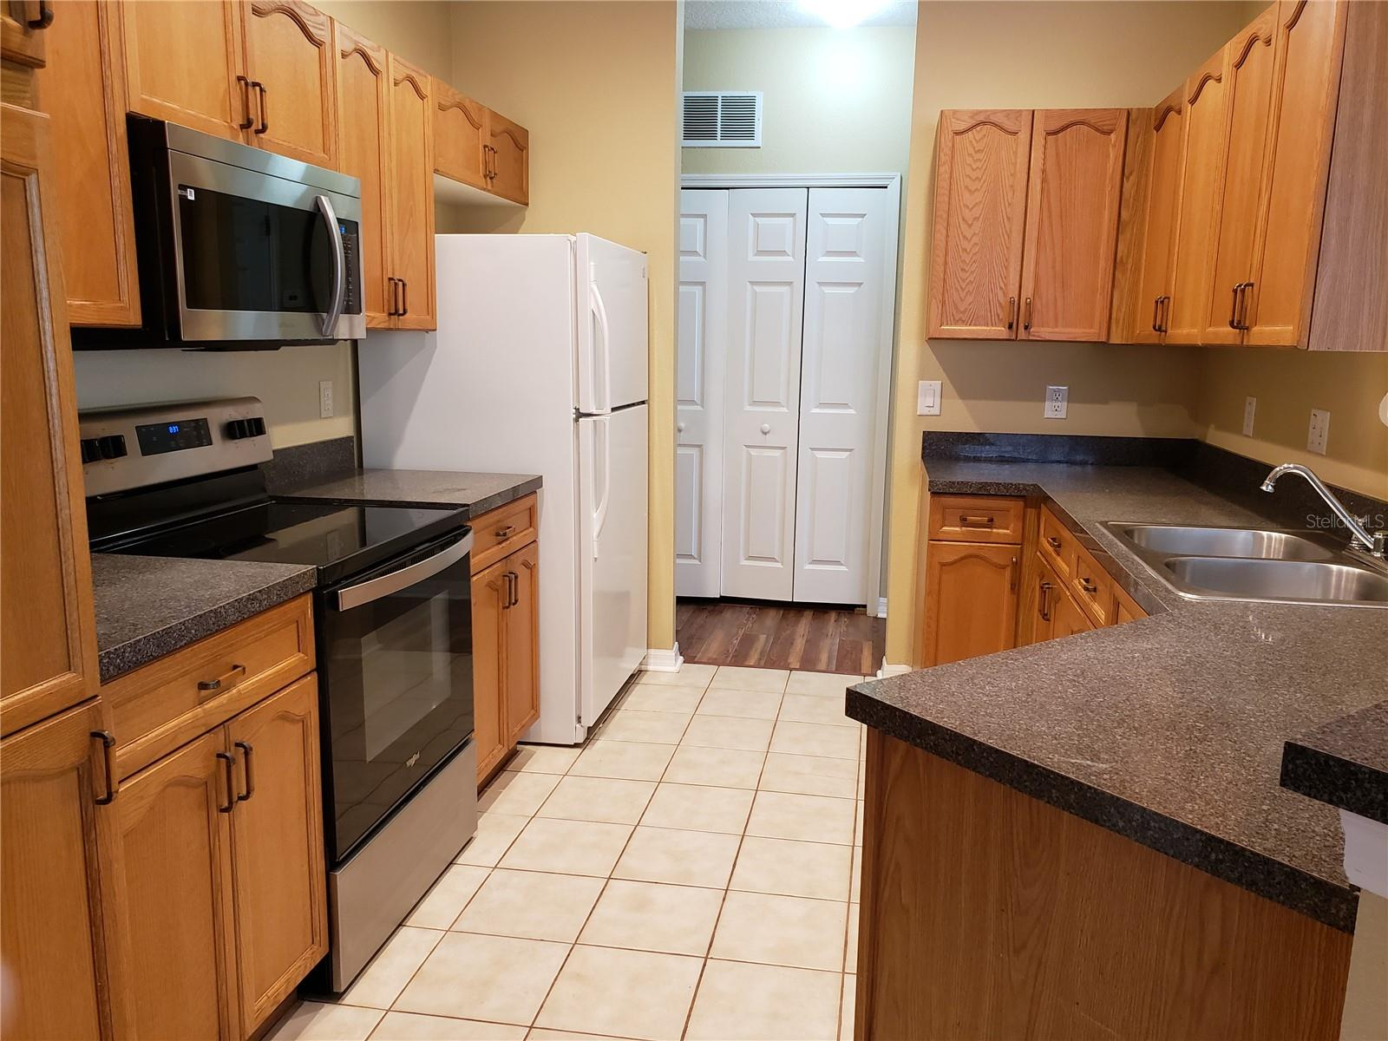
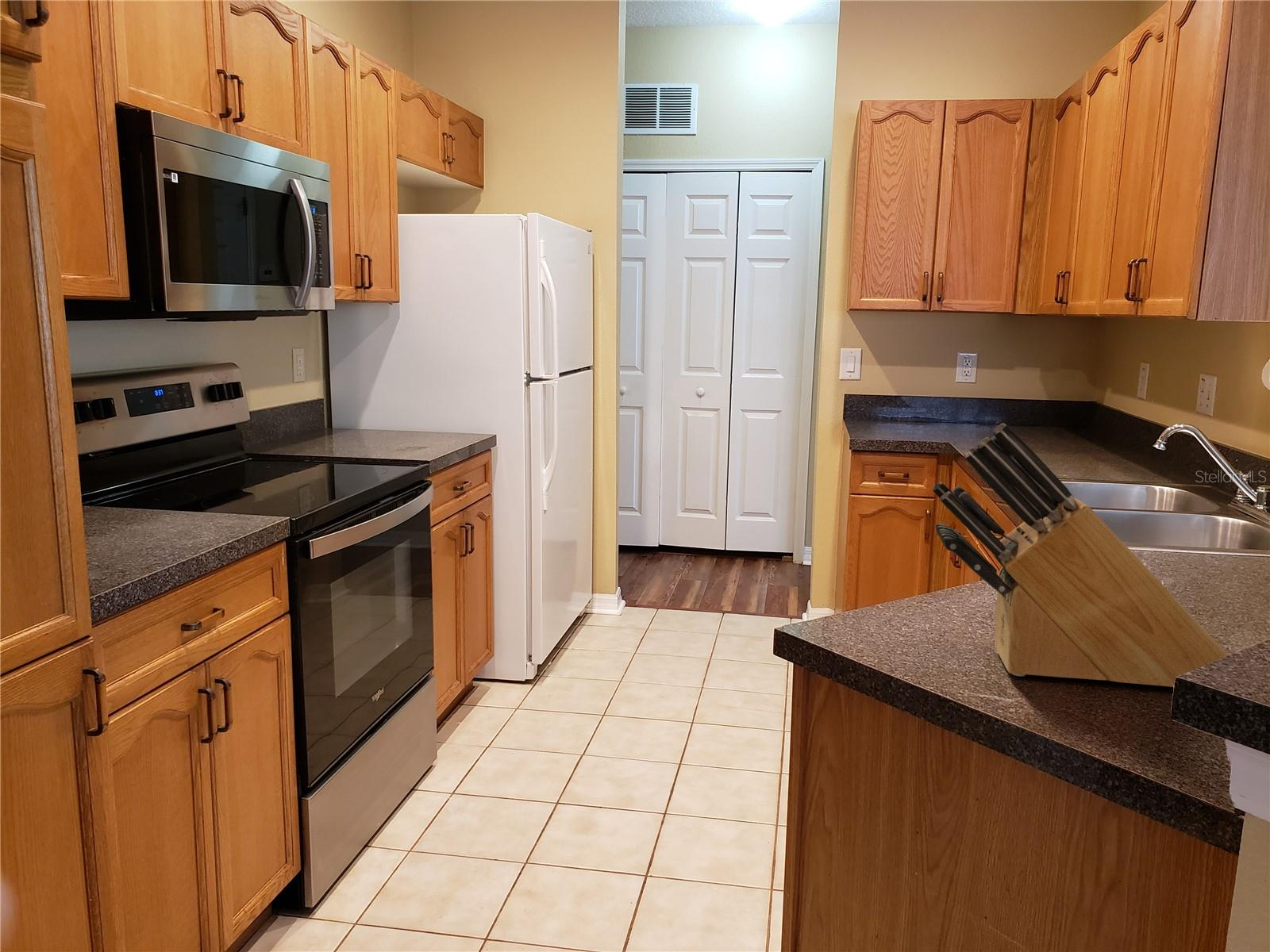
+ knife block [932,423,1229,688]
